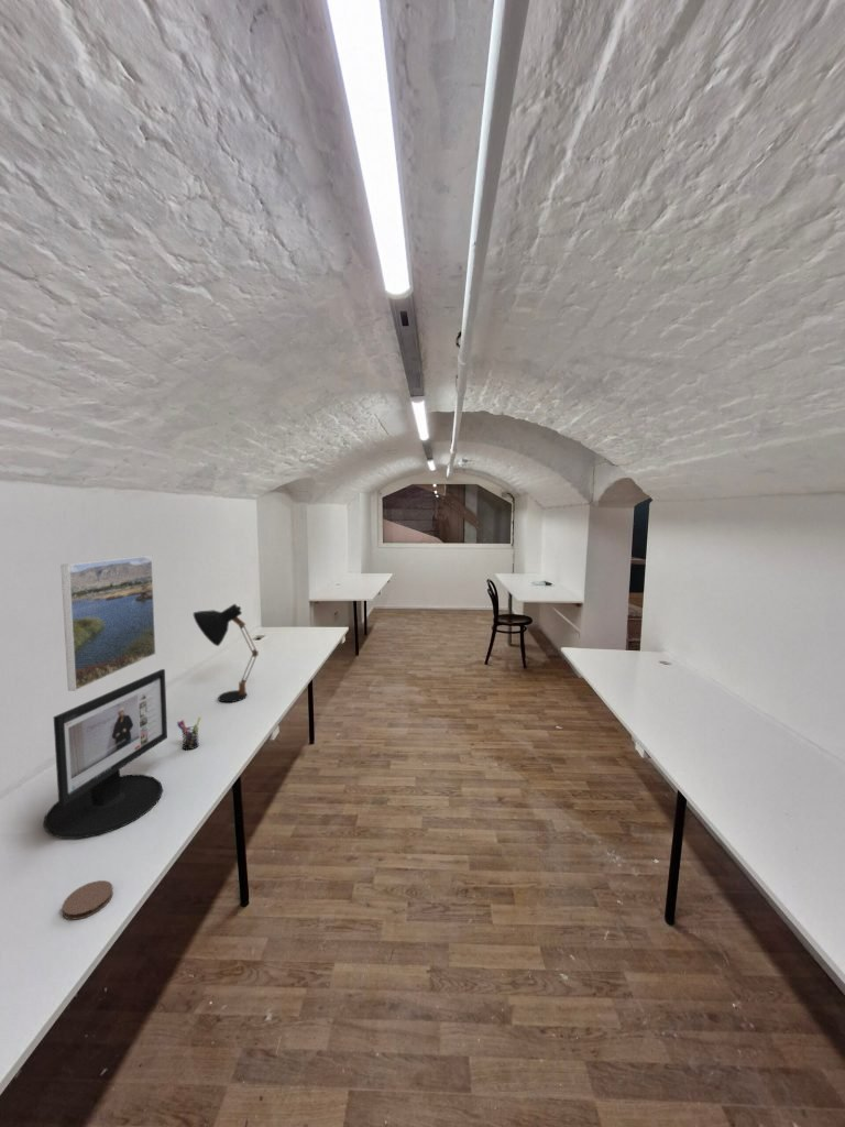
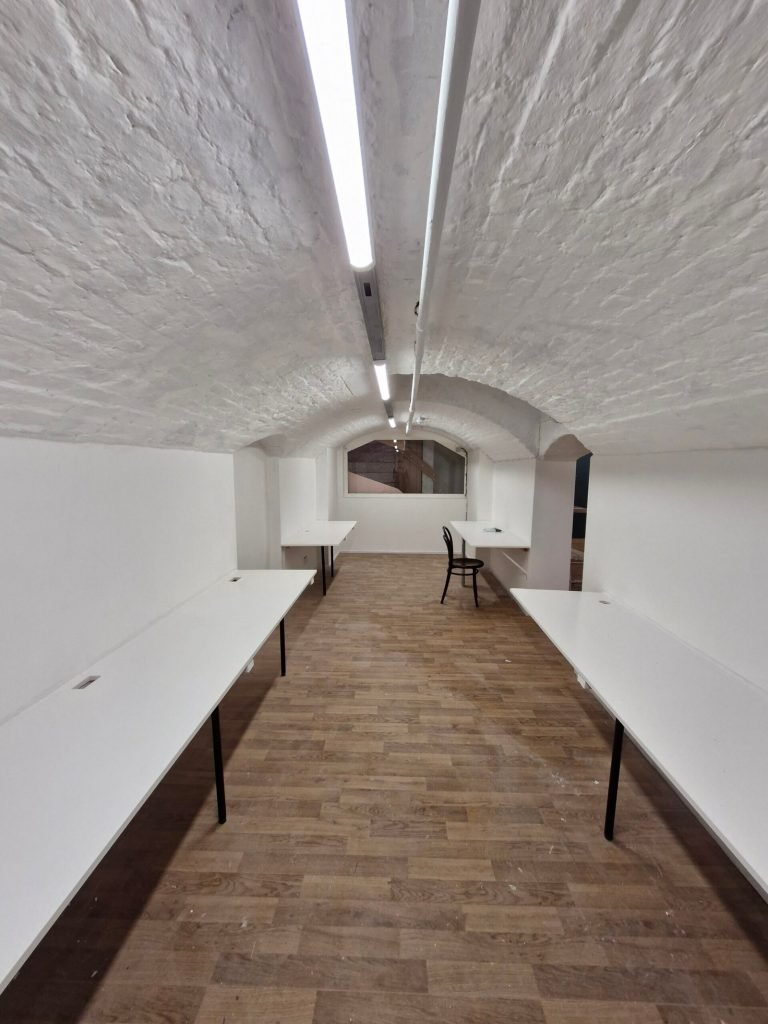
- pen holder [176,716,201,751]
- computer monitor [42,668,168,840]
- desk lamp [193,603,260,703]
- coaster [62,879,114,920]
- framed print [59,555,156,692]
